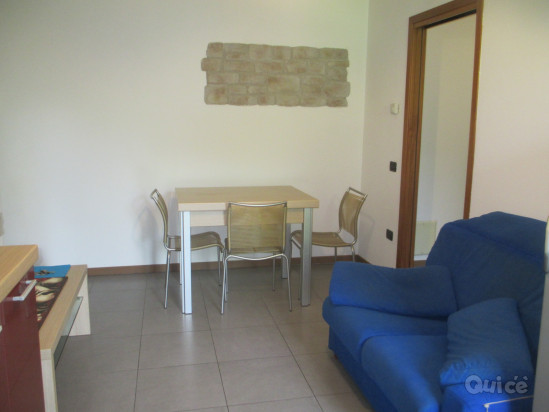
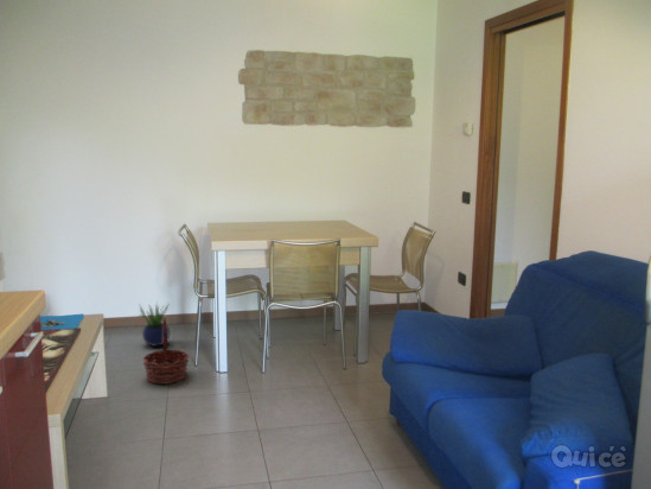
+ basket [141,318,191,385]
+ potted plant [136,301,171,348]
